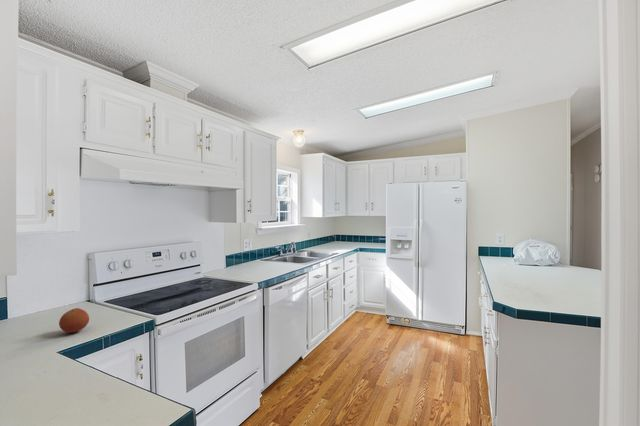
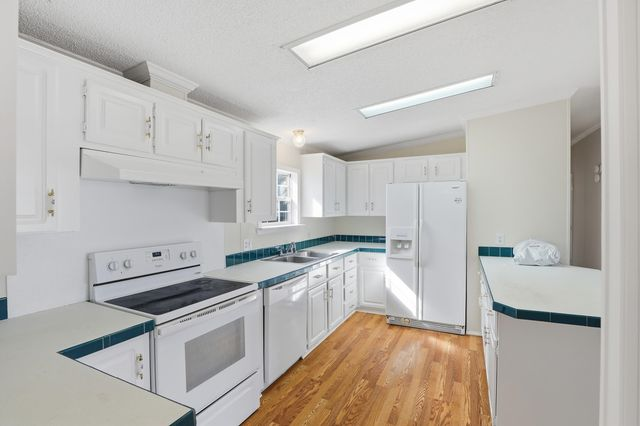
- fruit [58,307,90,334]
